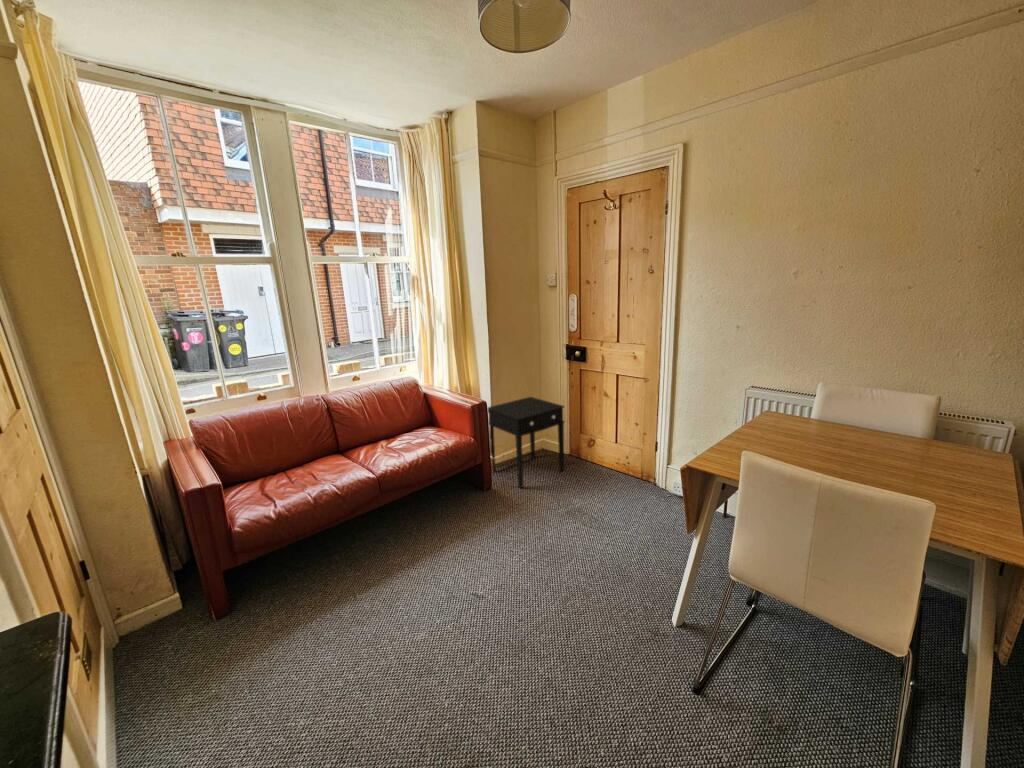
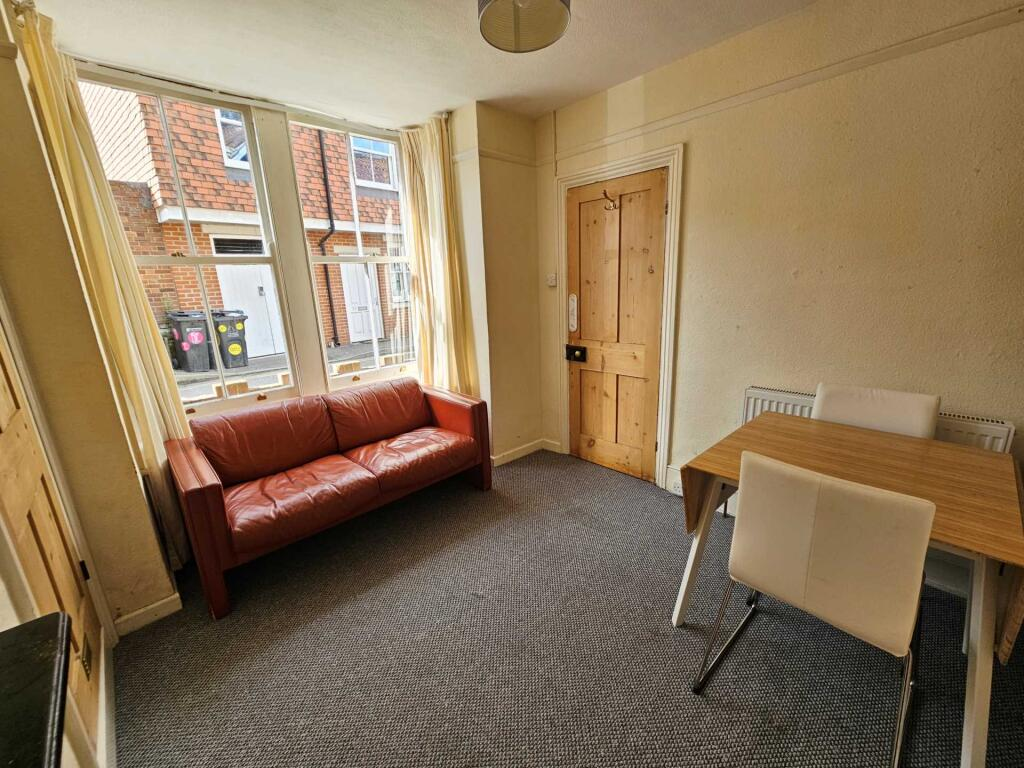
- side table [487,396,566,489]
